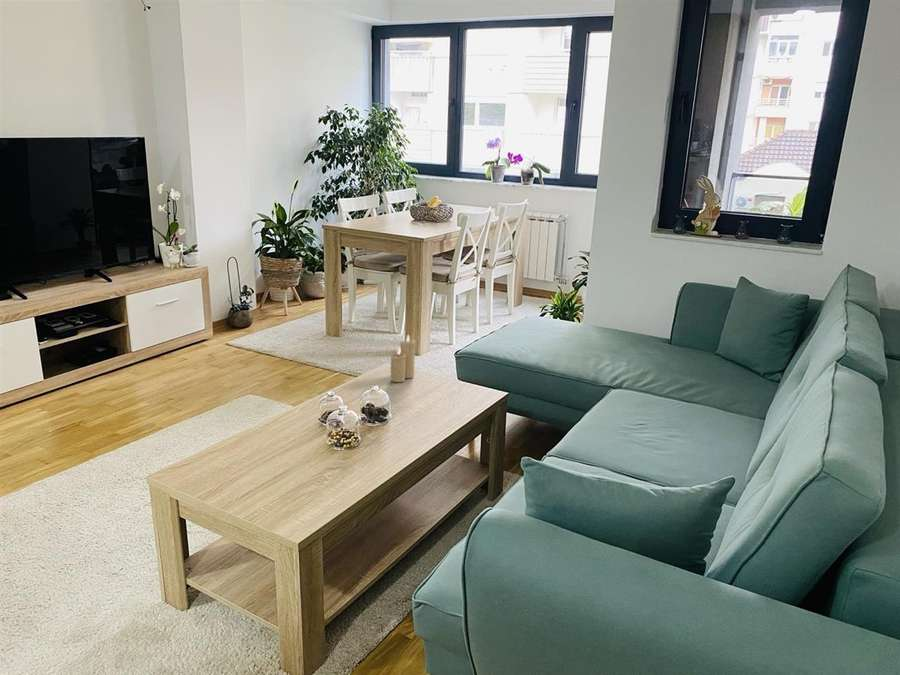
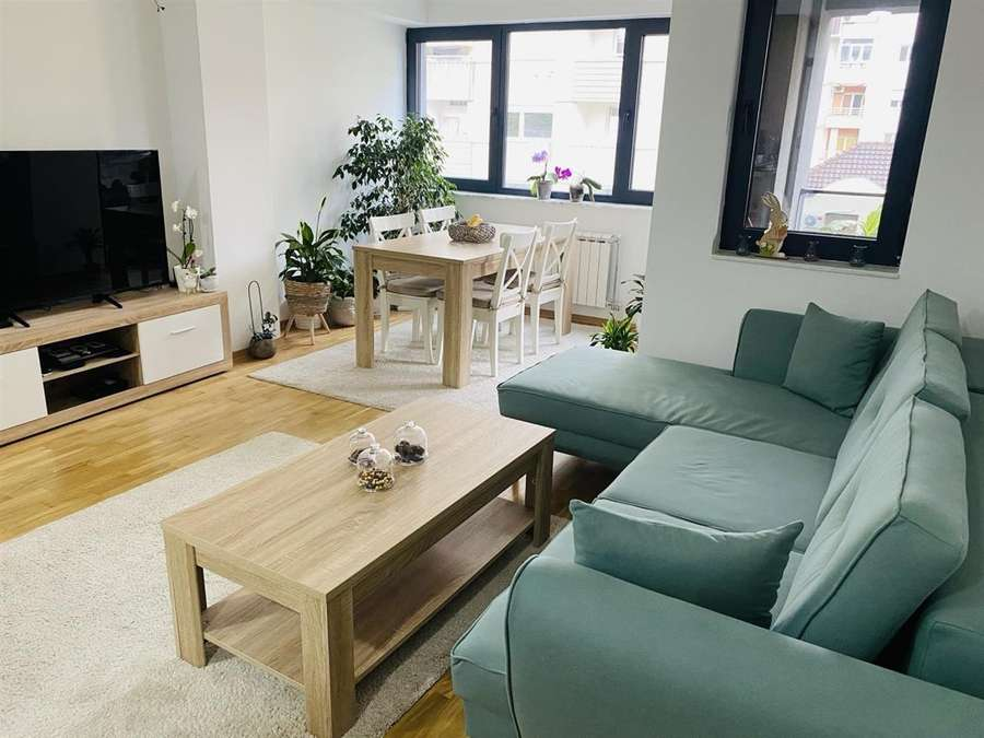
- candle [389,334,416,383]
